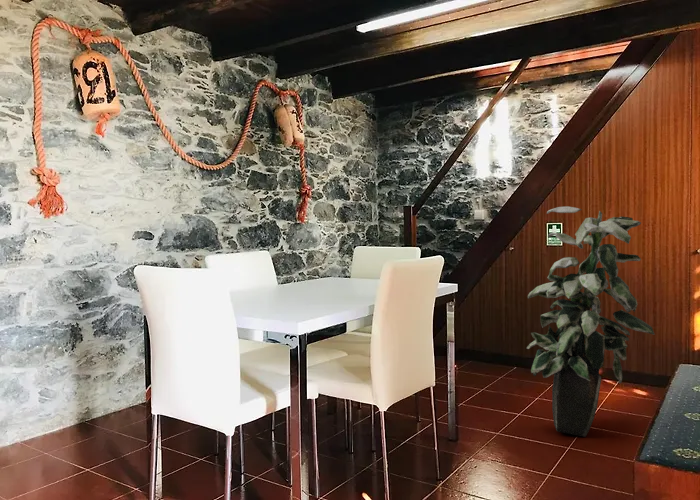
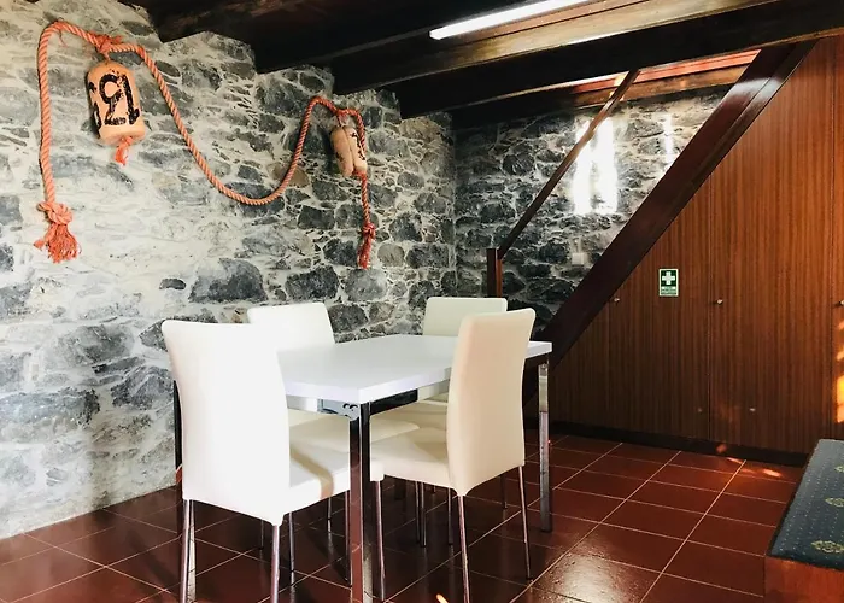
- indoor plant [526,205,655,438]
